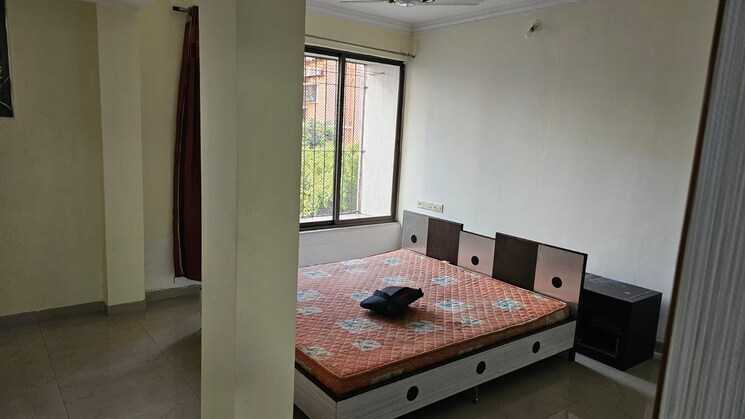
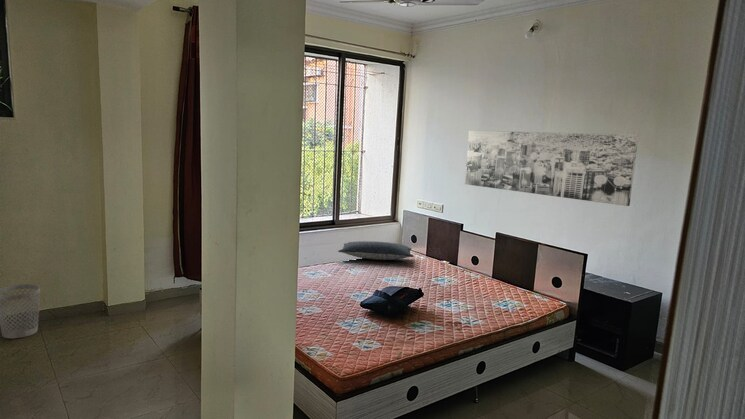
+ wall art [464,130,640,207]
+ pillow [337,240,415,261]
+ wastebasket [0,283,41,339]
